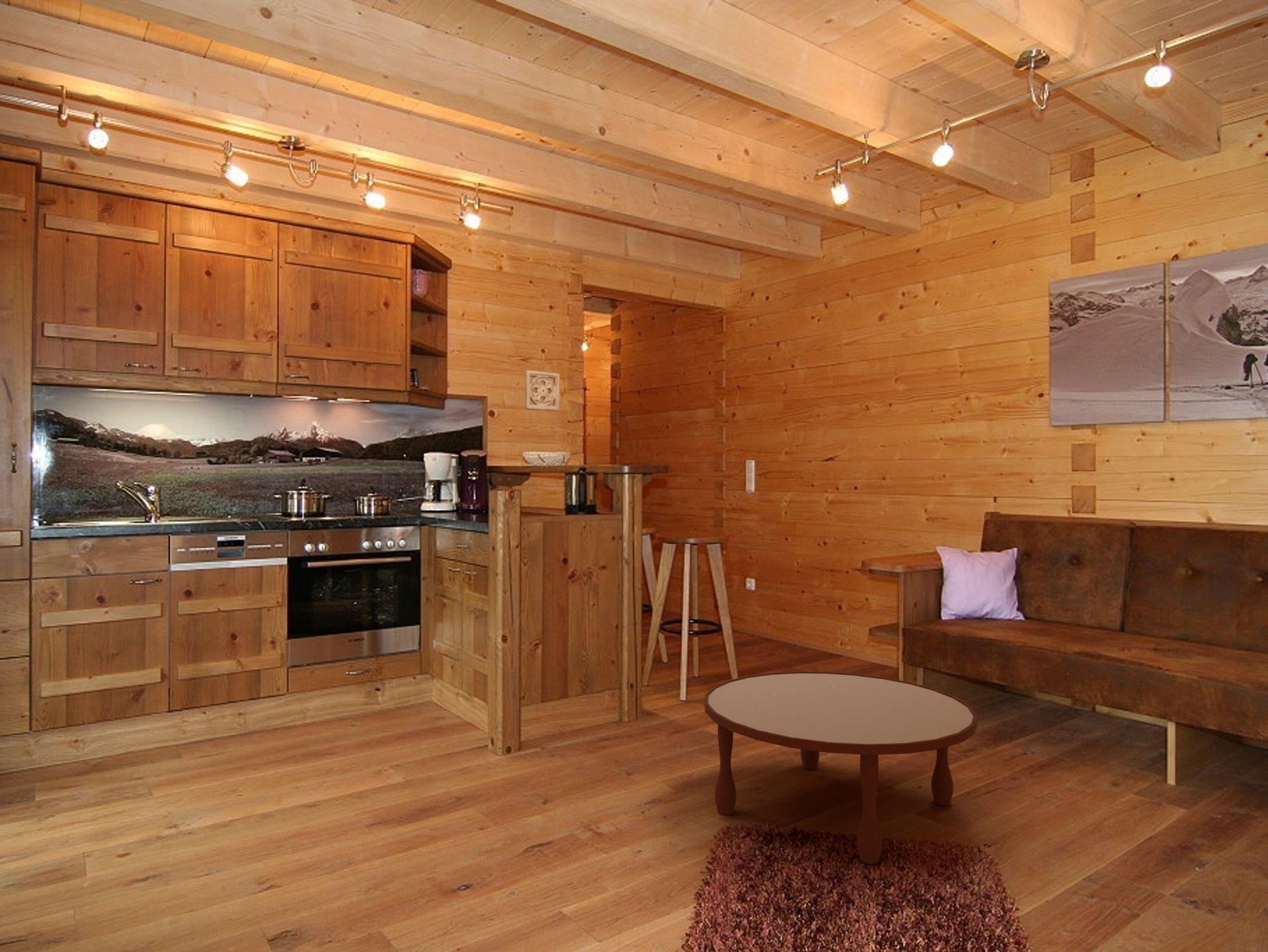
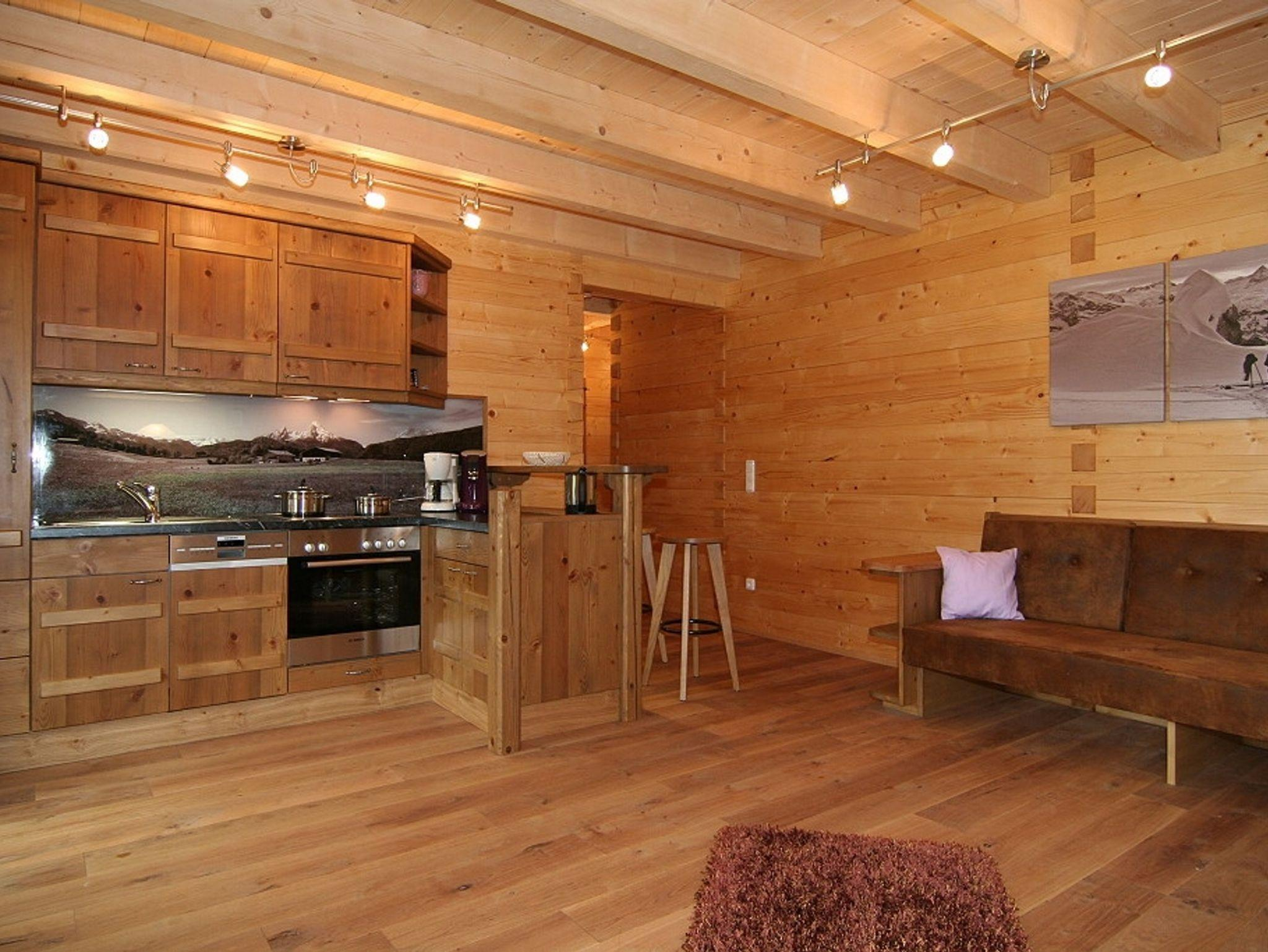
- coffee table [704,671,978,865]
- wall ornament [524,370,560,412]
